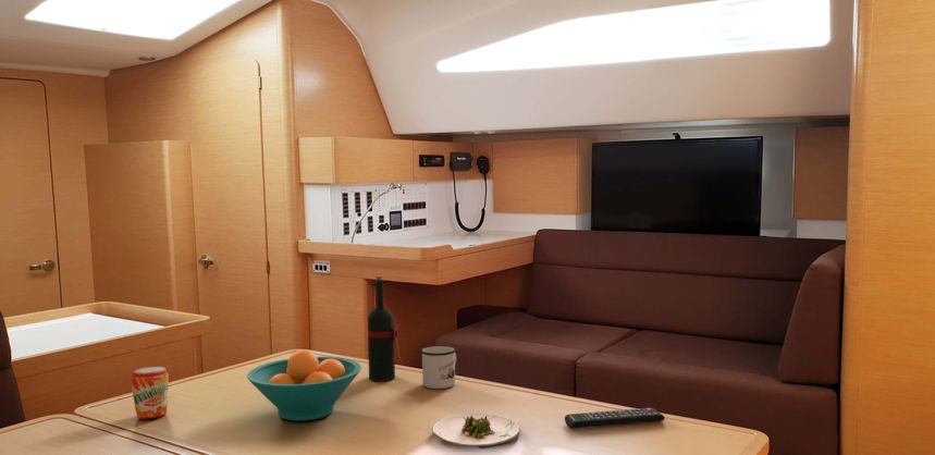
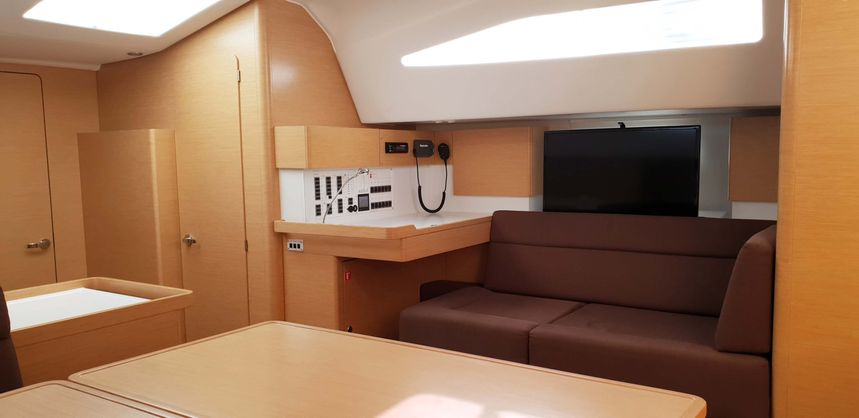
- remote control [564,407,666,429]
- salad plate [431,413,521,450]
- fruit bowl [246,348,362,422]
- wine bottle [367,274,404,382]
- beverage can [130,366,170,420]
- mug [420,345,457,390]
